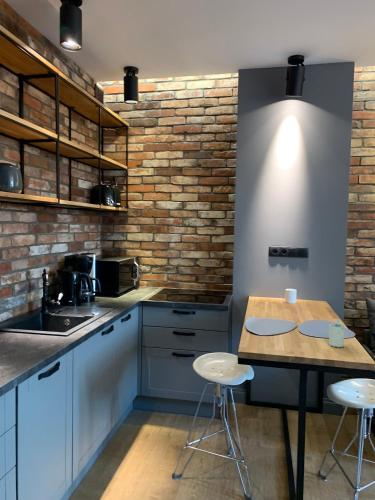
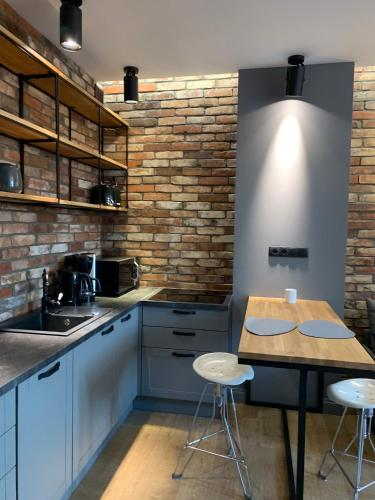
- cup [328,319,346,348]
